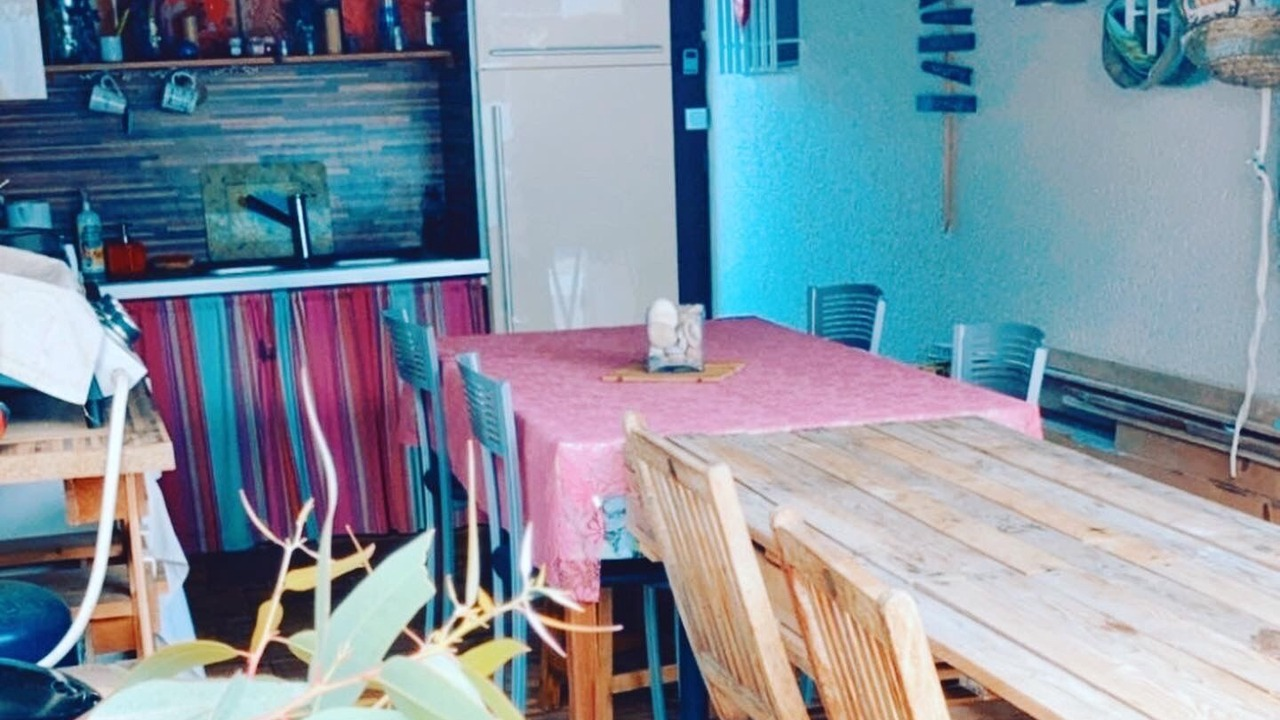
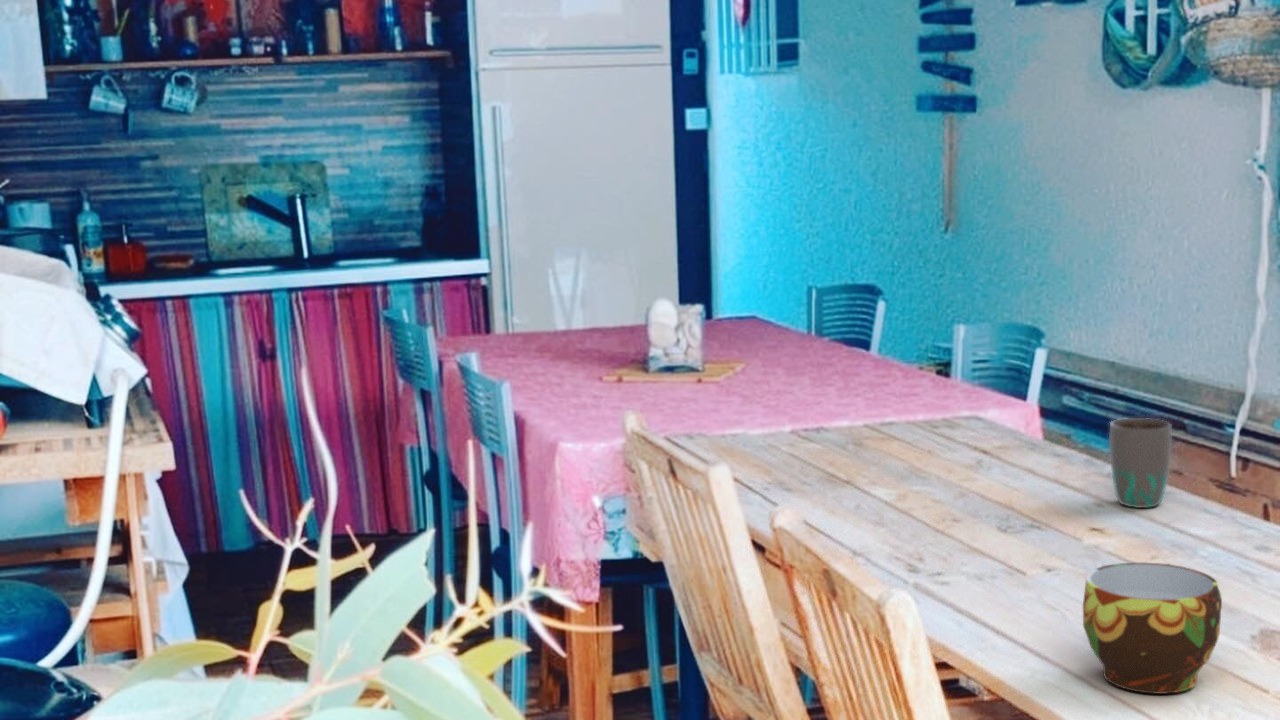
+ mug [1108,417,1172,509]
+ cup [1082,562,1223,695]
